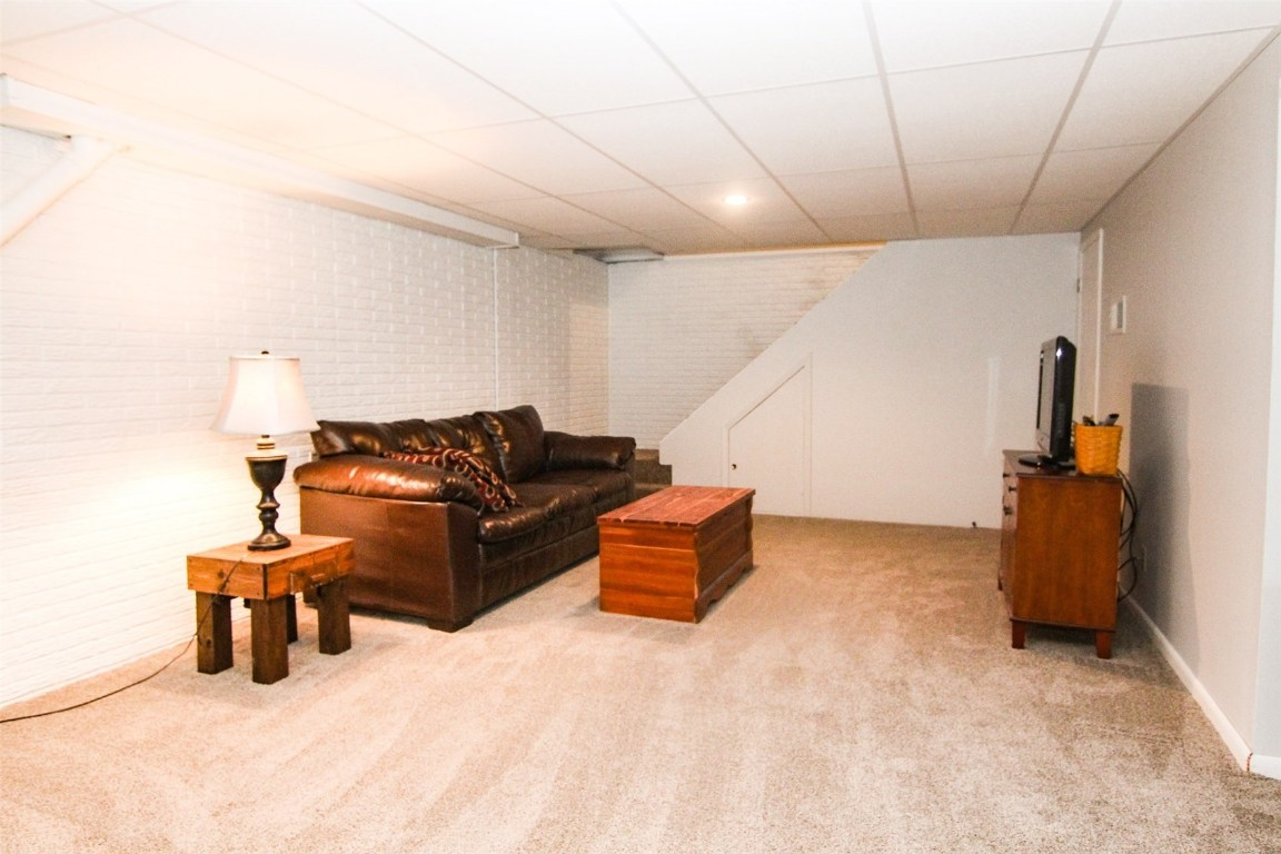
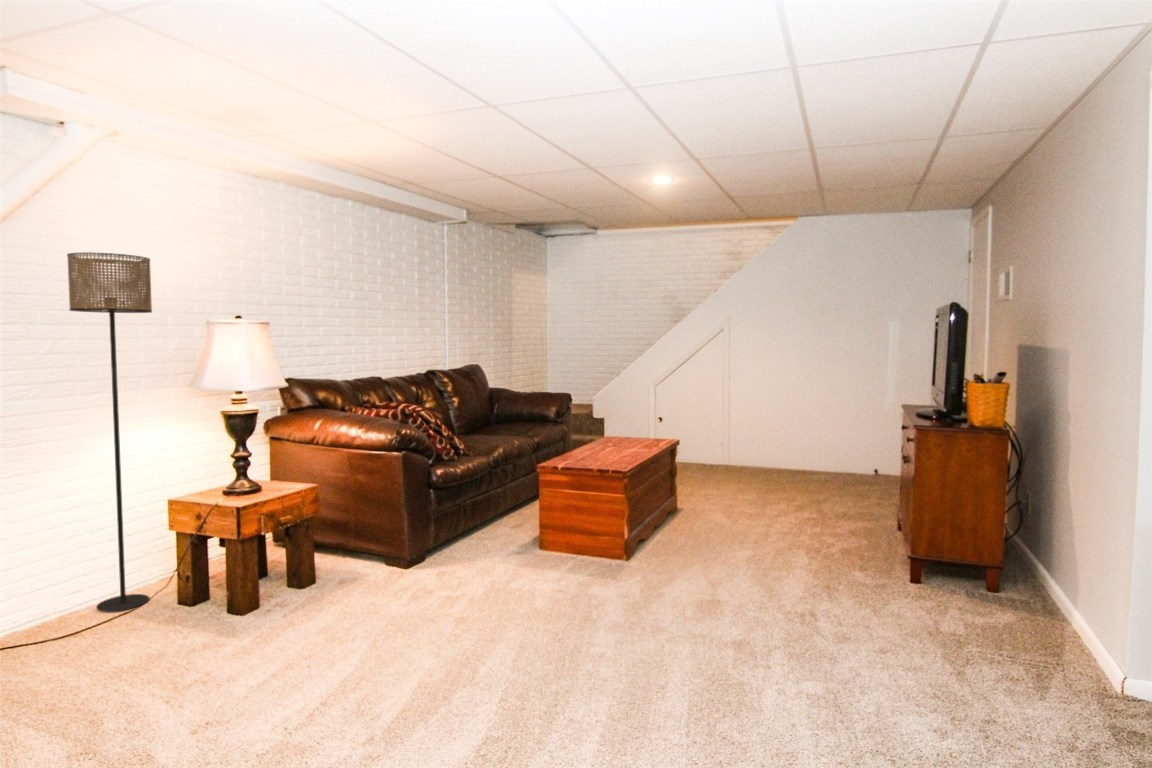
+ floor lamp [66,252,153,613]
